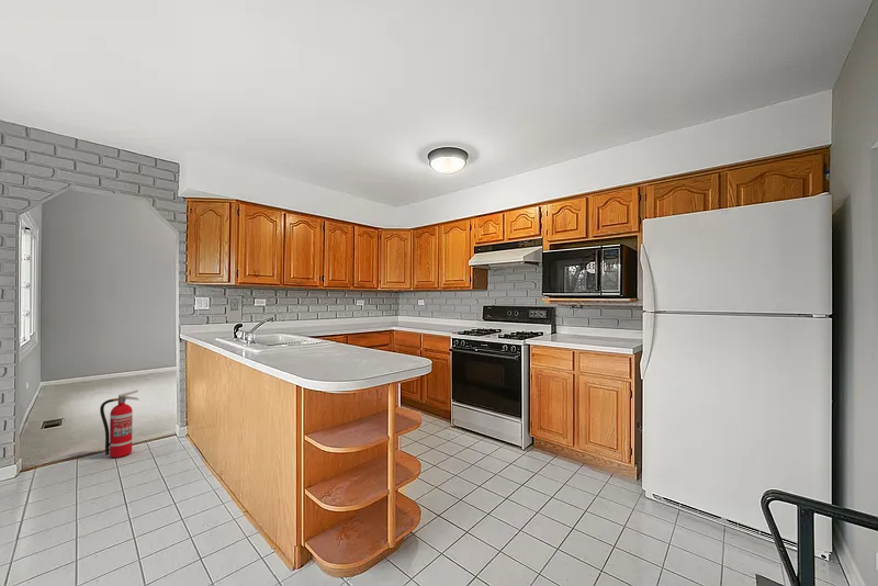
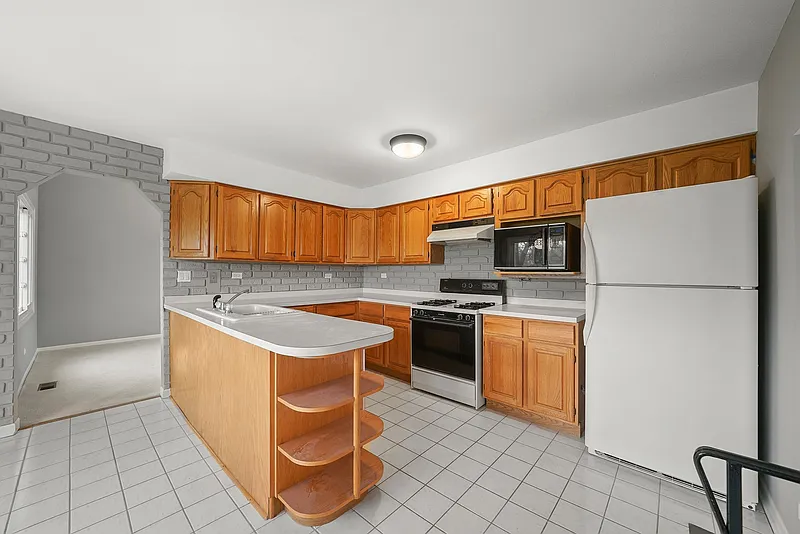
- fire extinguisher [99,388,140,459]
